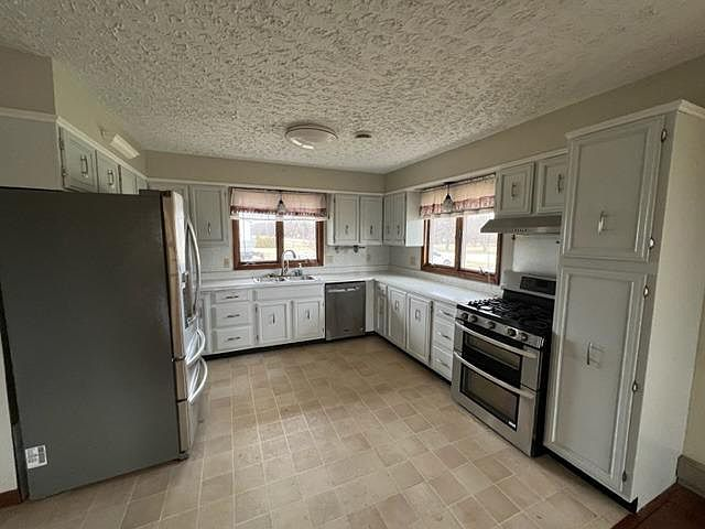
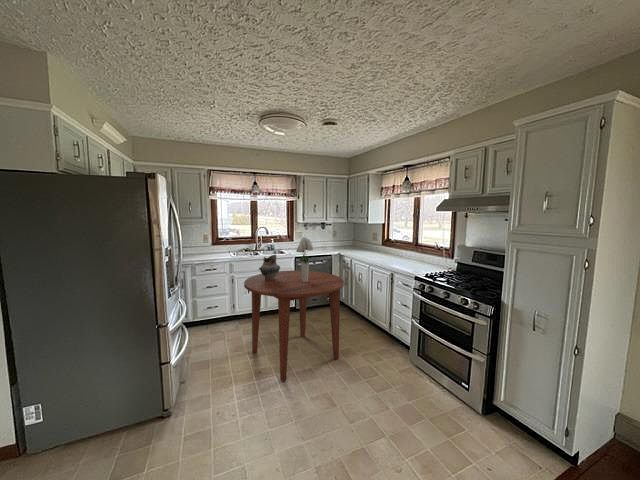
+ dining table [243,269,345,382]
+ bouquet [295,236,314,282]
+ ceramic jug [258,254,281,280]
